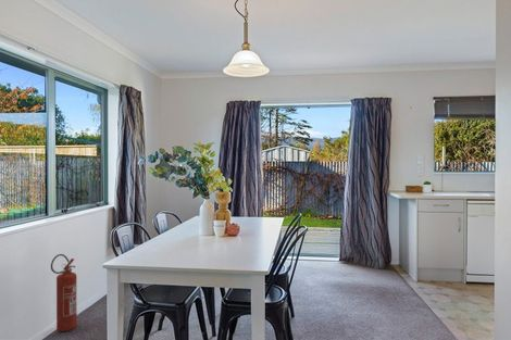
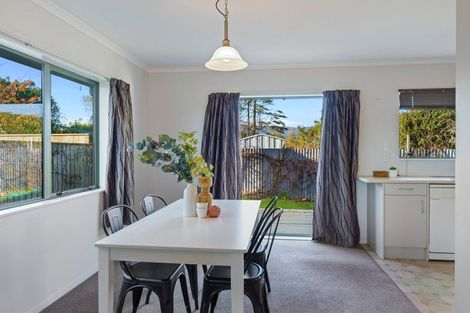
- fire extinguisher [50,253,78,332]
